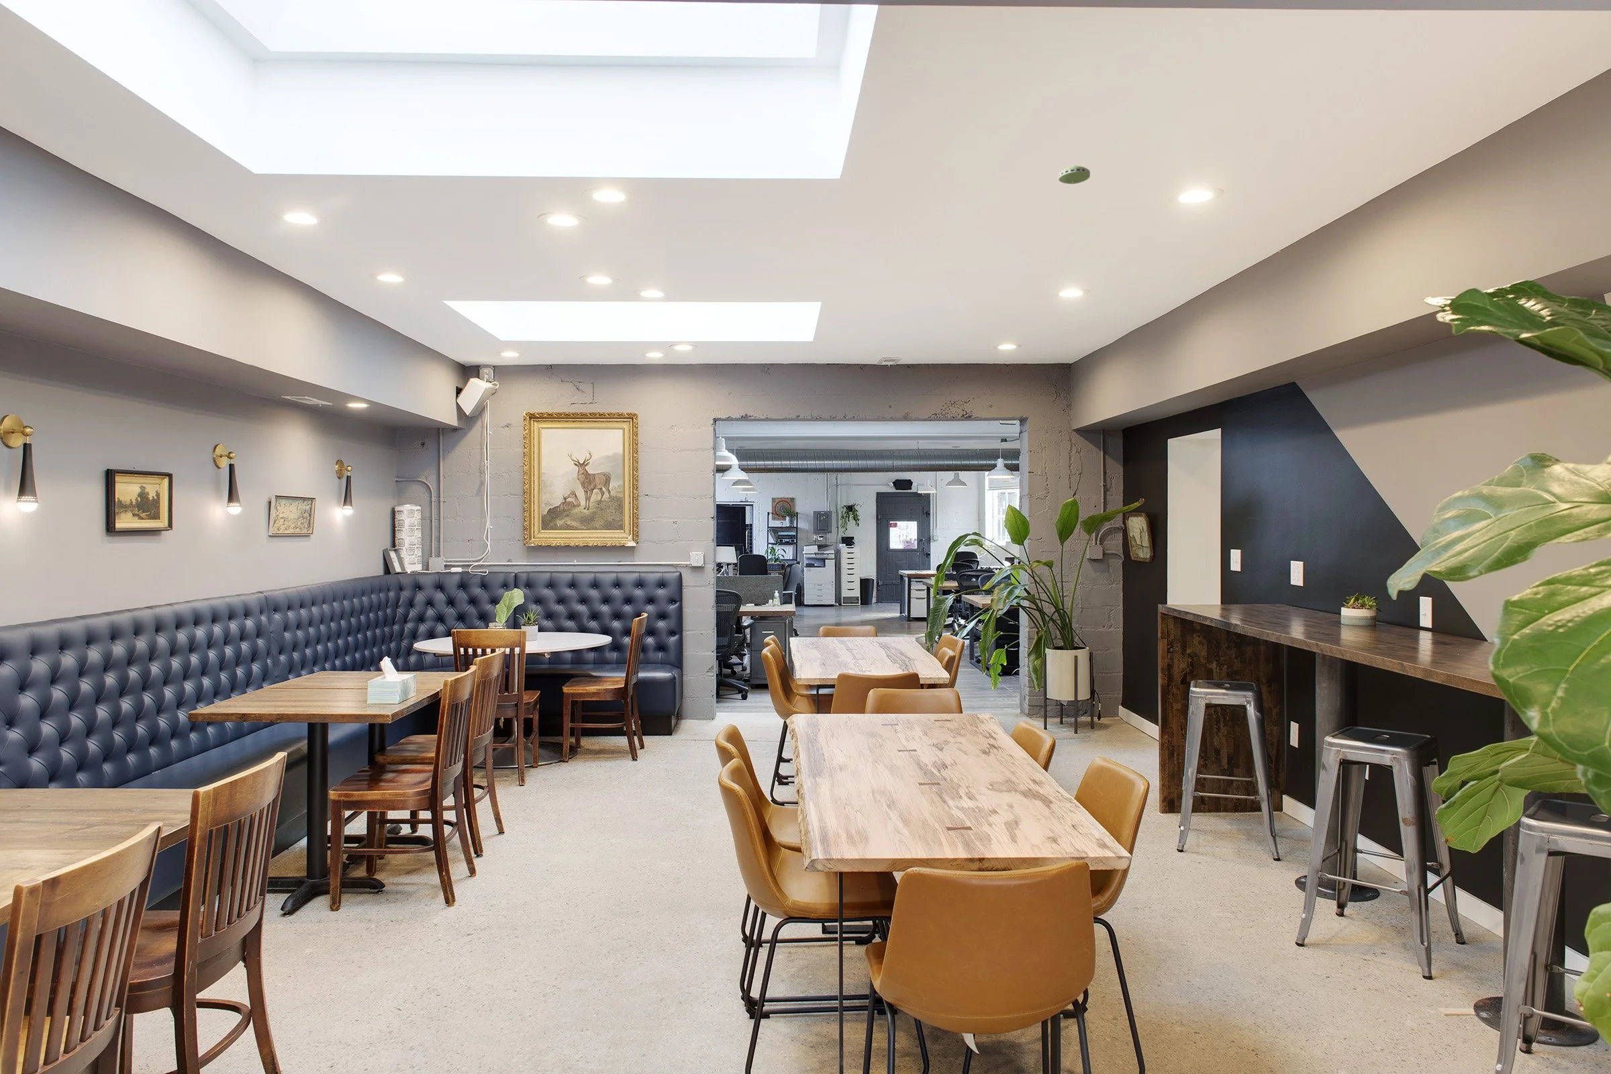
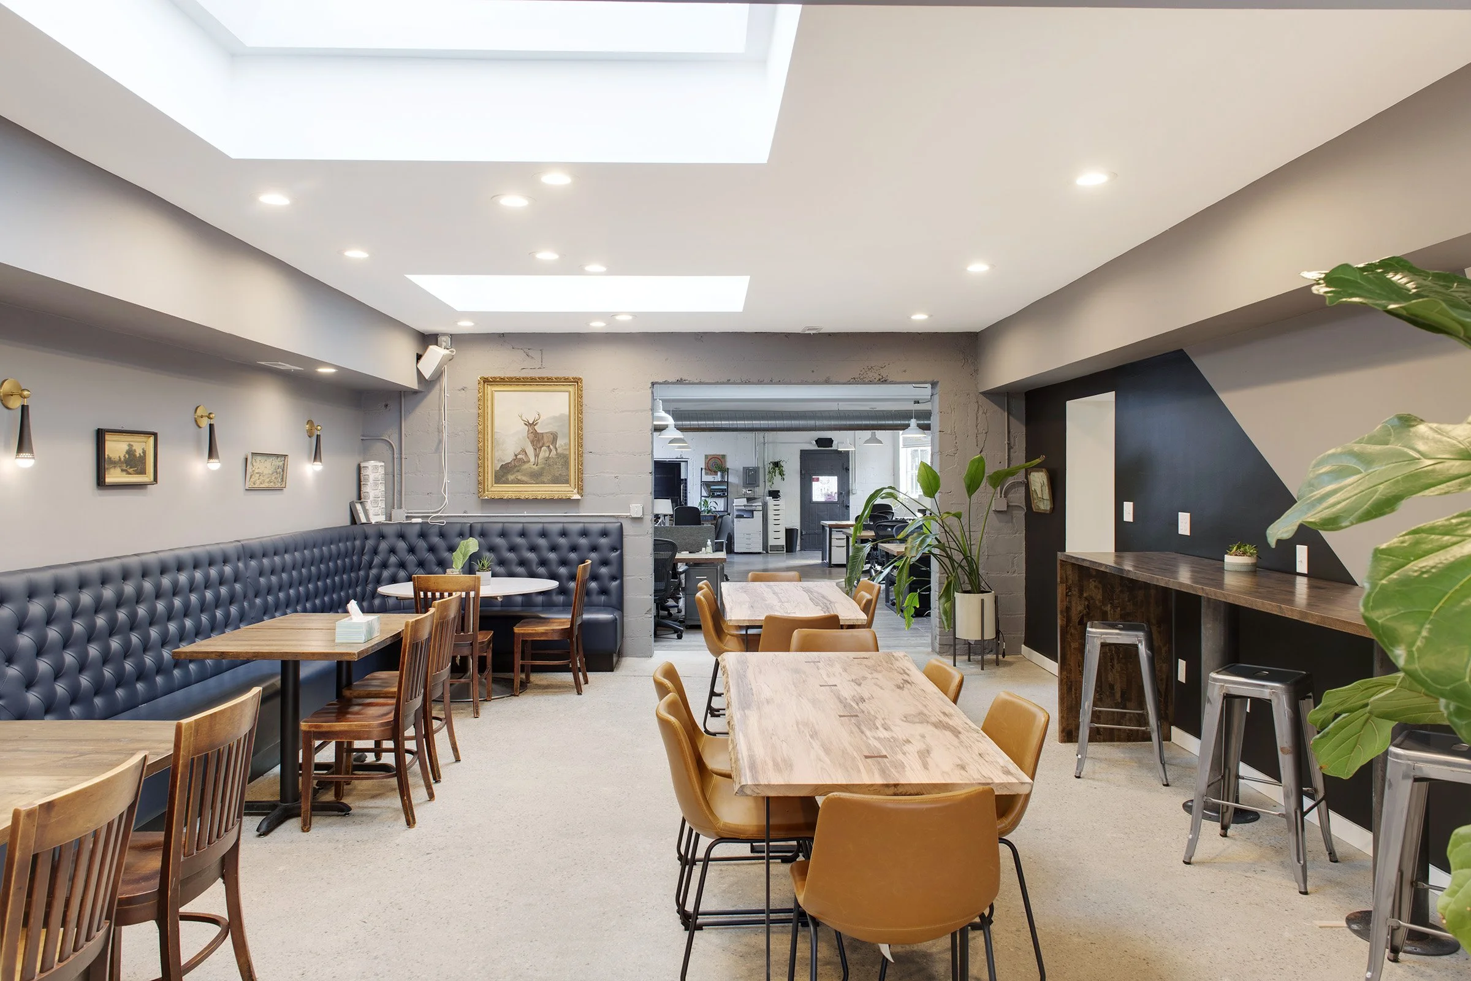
- smoke detector [1058,165,1091,185]
